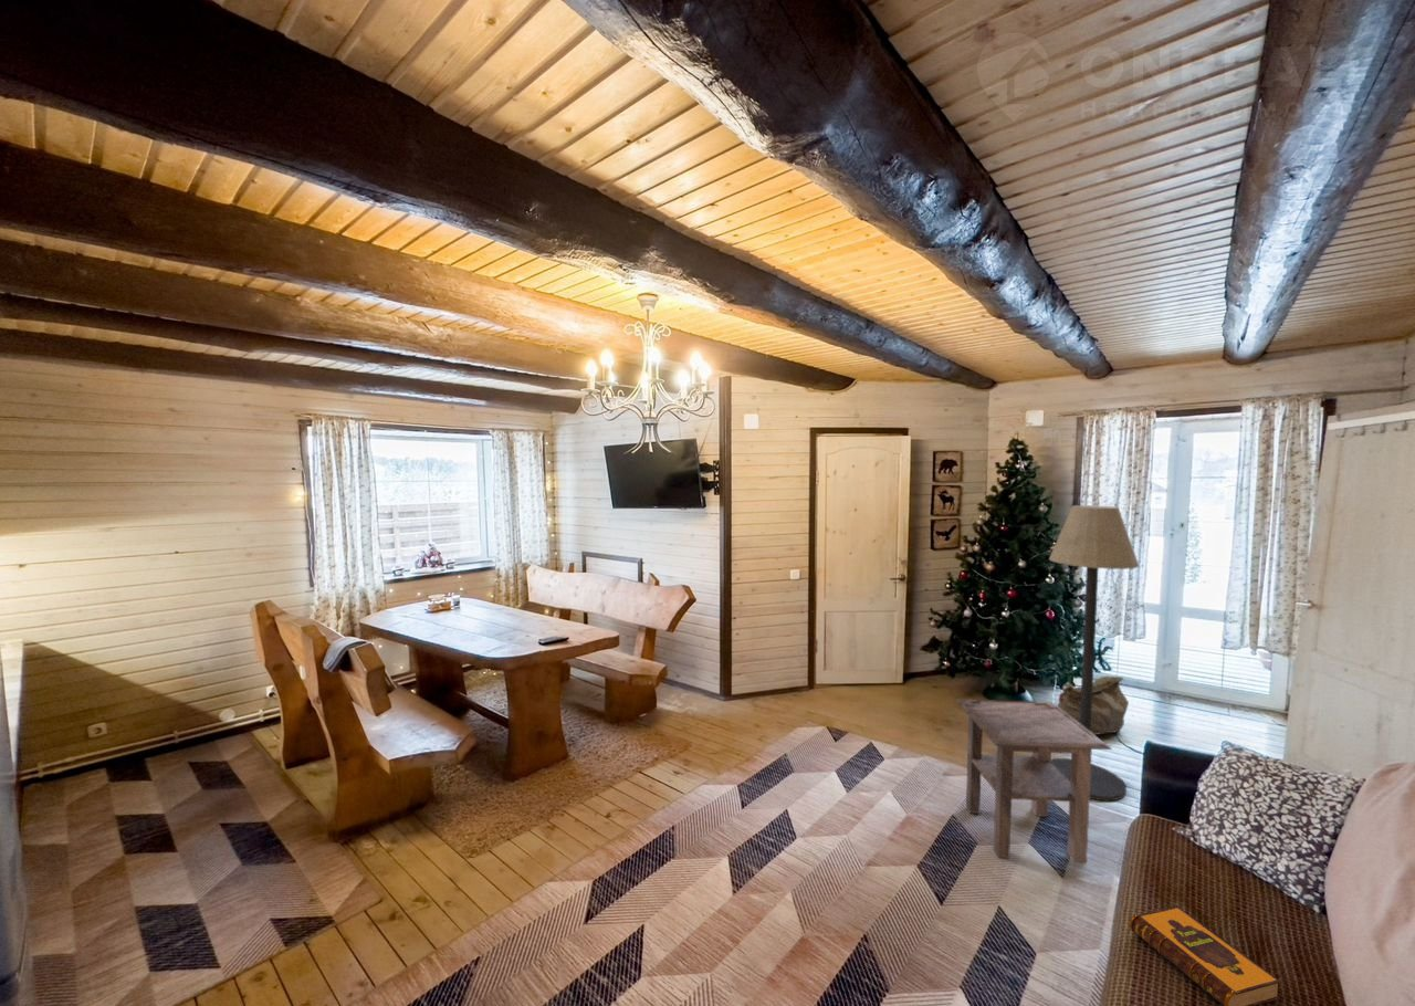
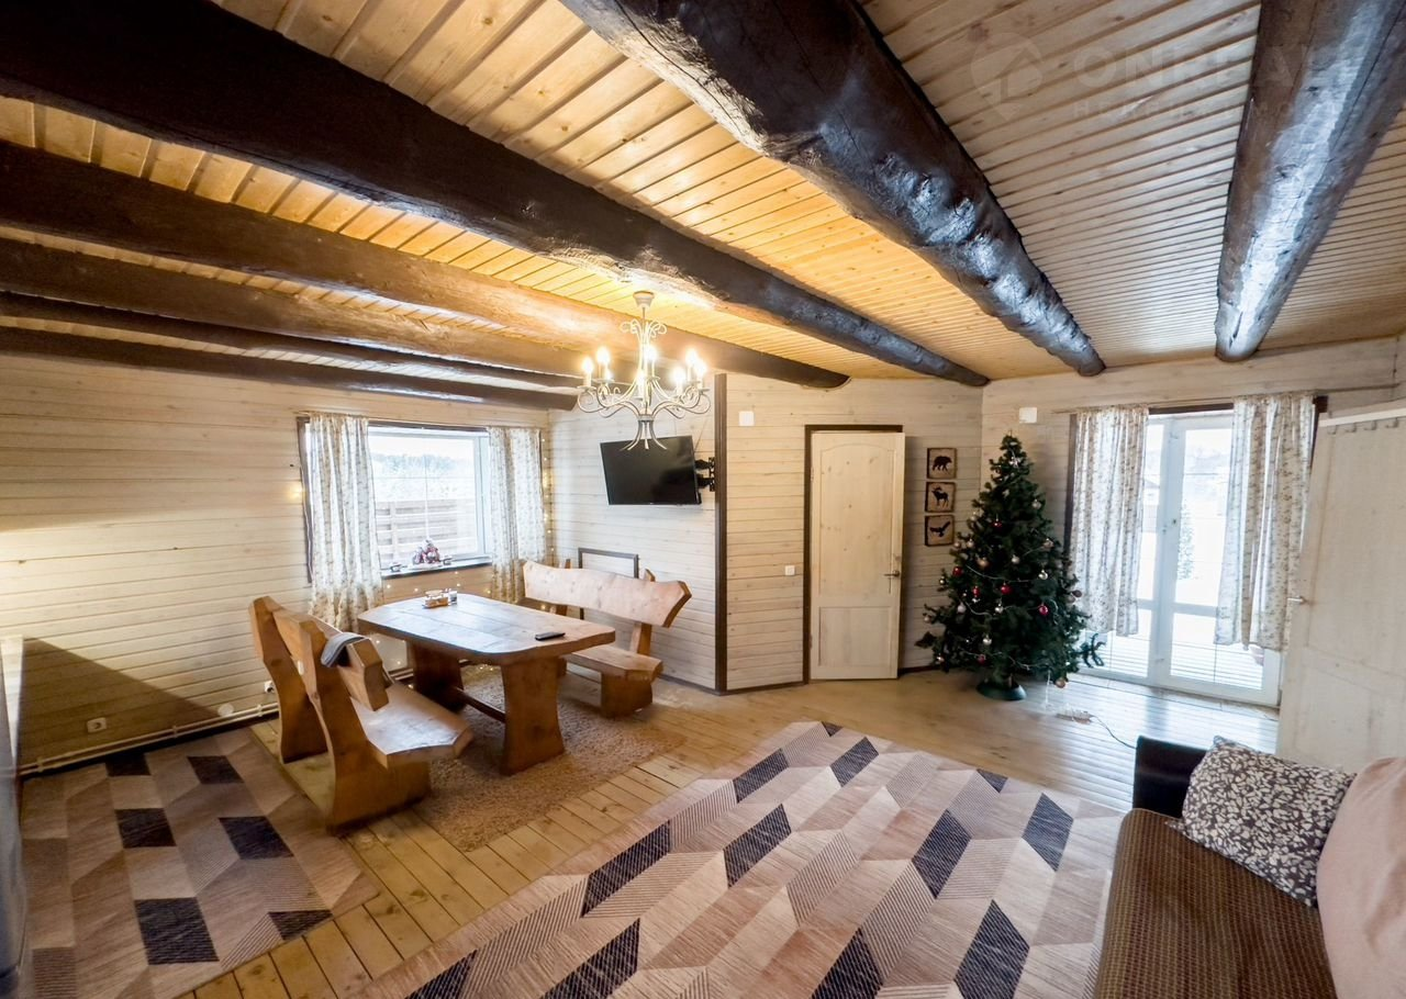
- side table [954,699,1113,862]
- floor lamp [1048,504,1140,801]
- bag [1057,675,1130,736]
- hardback book [1129,904,1281,1006]
